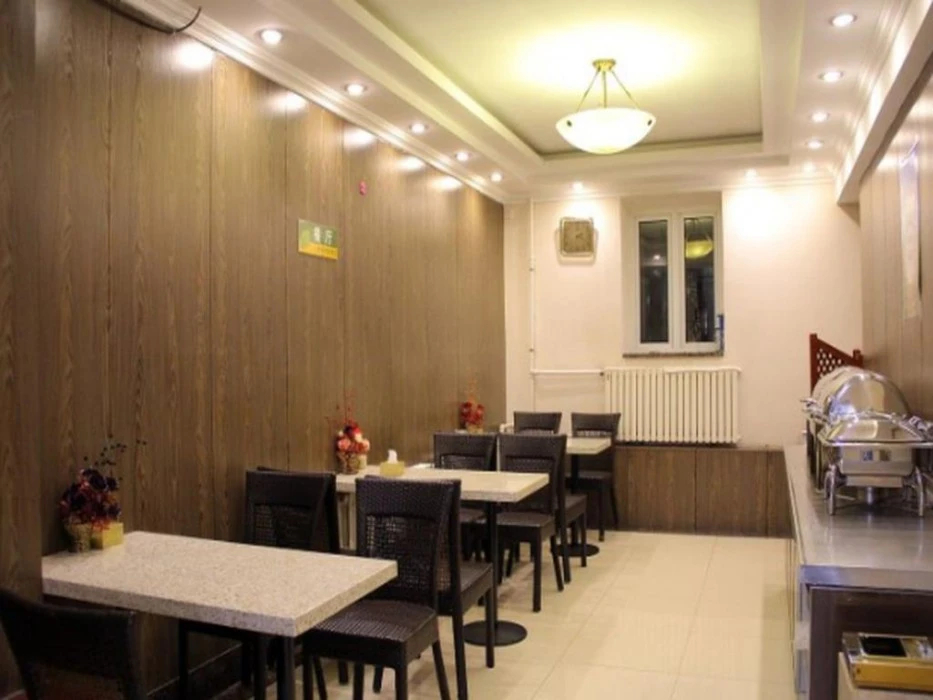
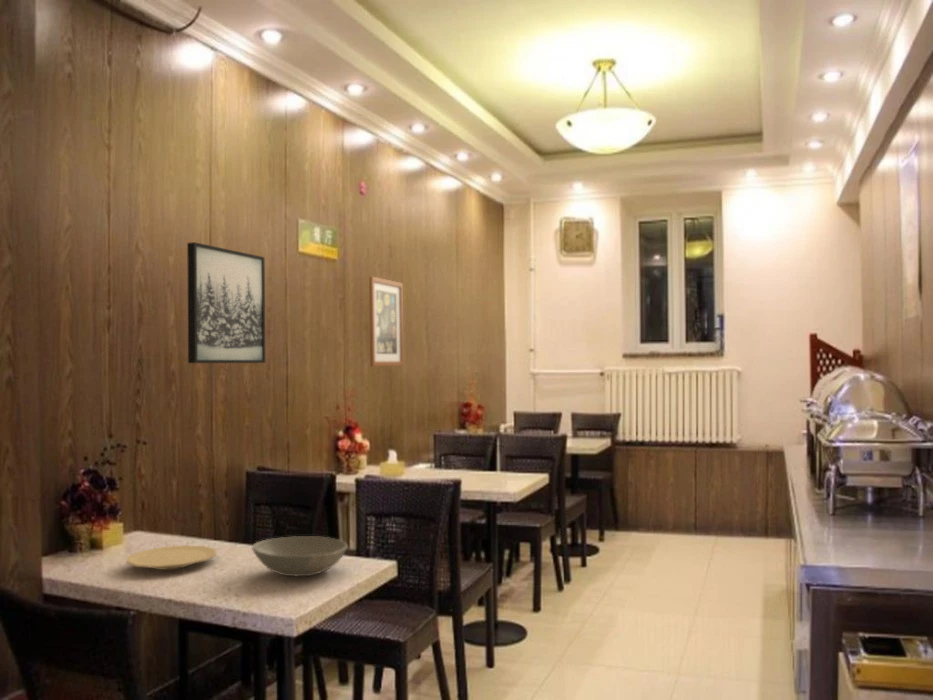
+ wall art [186,241,266,364]
+ bowl [251,535,348,577]
+ wall art [368,275,405,367]
+ plate [125,544,217,571]
